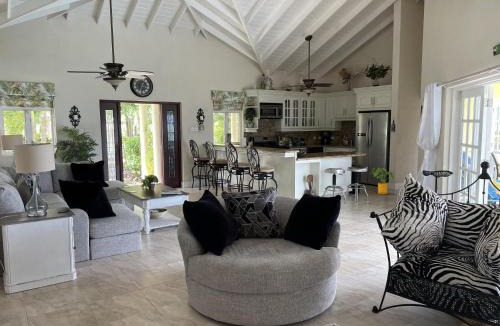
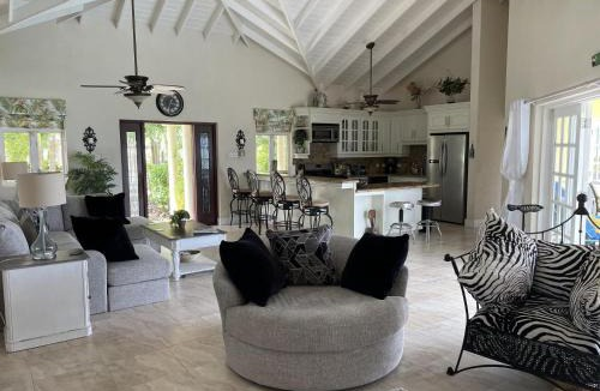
- house plant [369,167,395,195]
